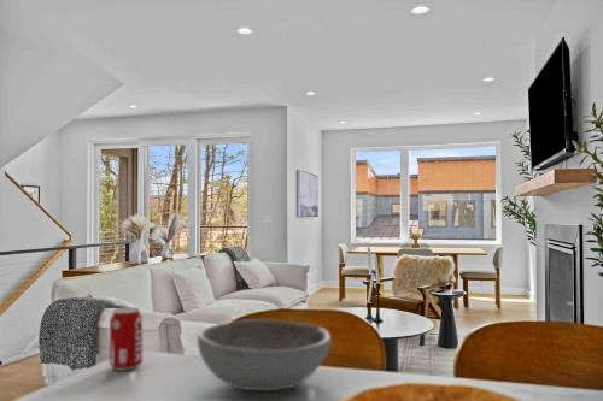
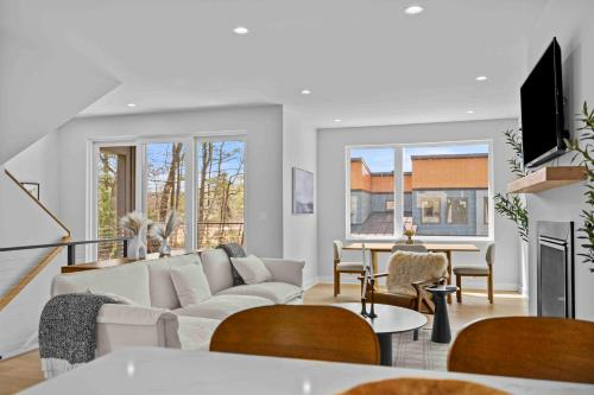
- beverage can [109,307,144,372]
- bowl [197,318,332,391]
